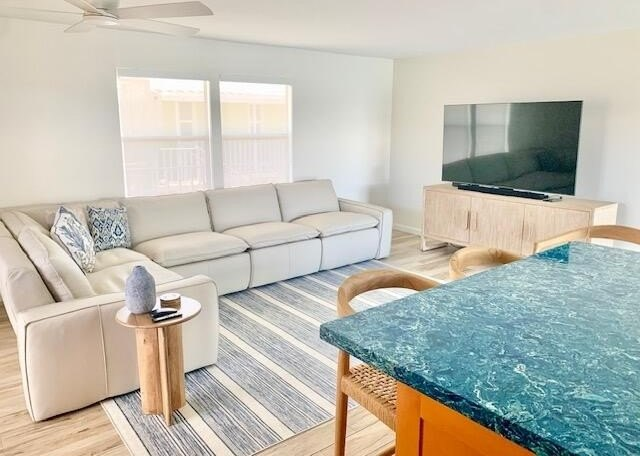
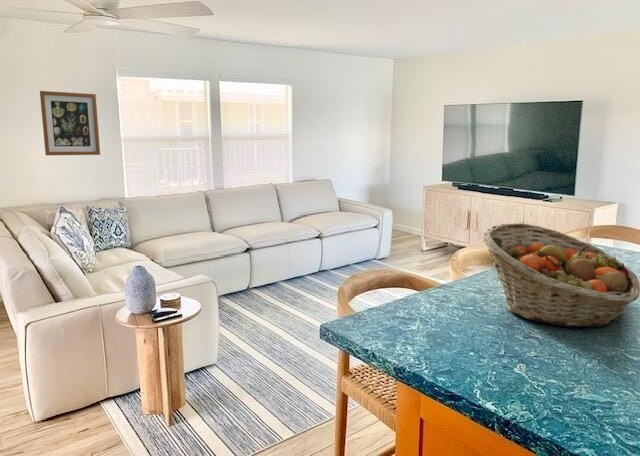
+ wall art [39,90,101,156]
+ fruit basket [482,222,640,328]
